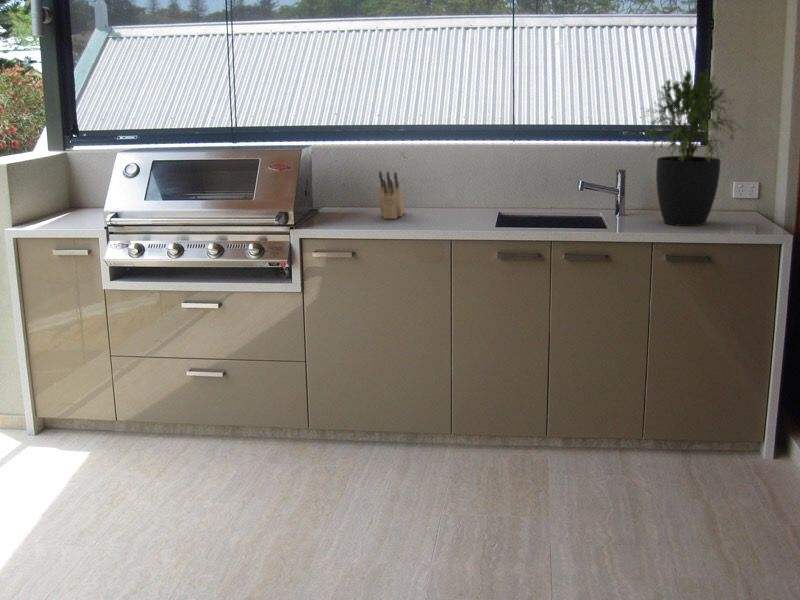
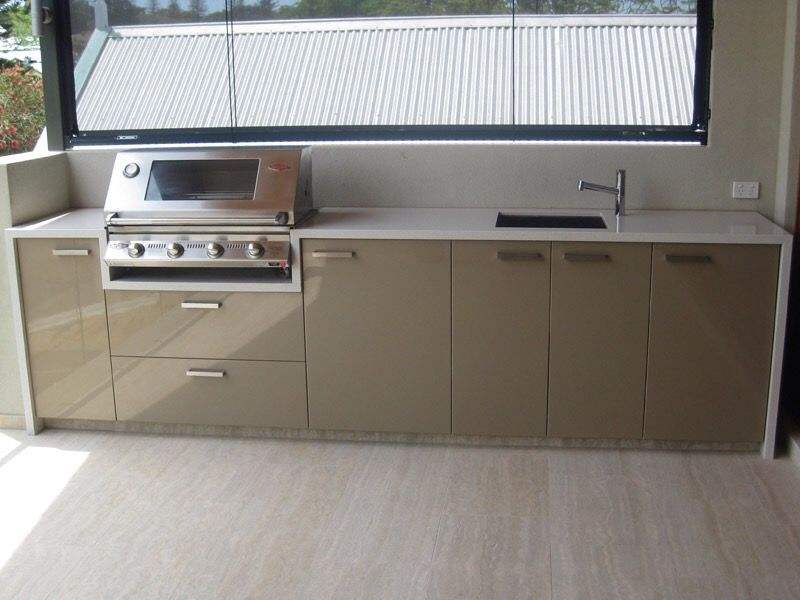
- knife block [377,170,406,220]
- potted plant [641,69,744,227]
